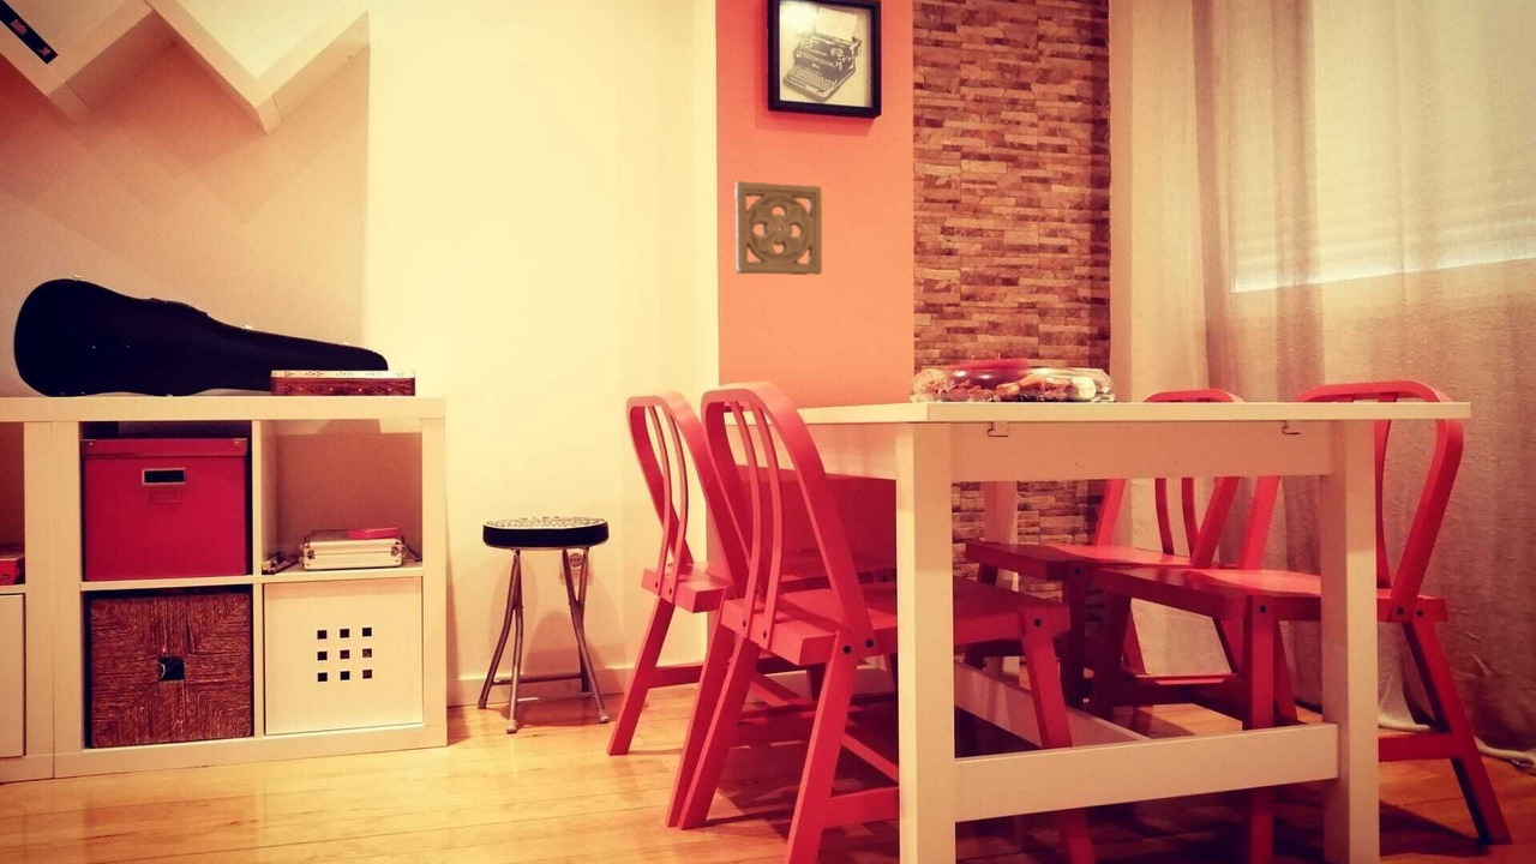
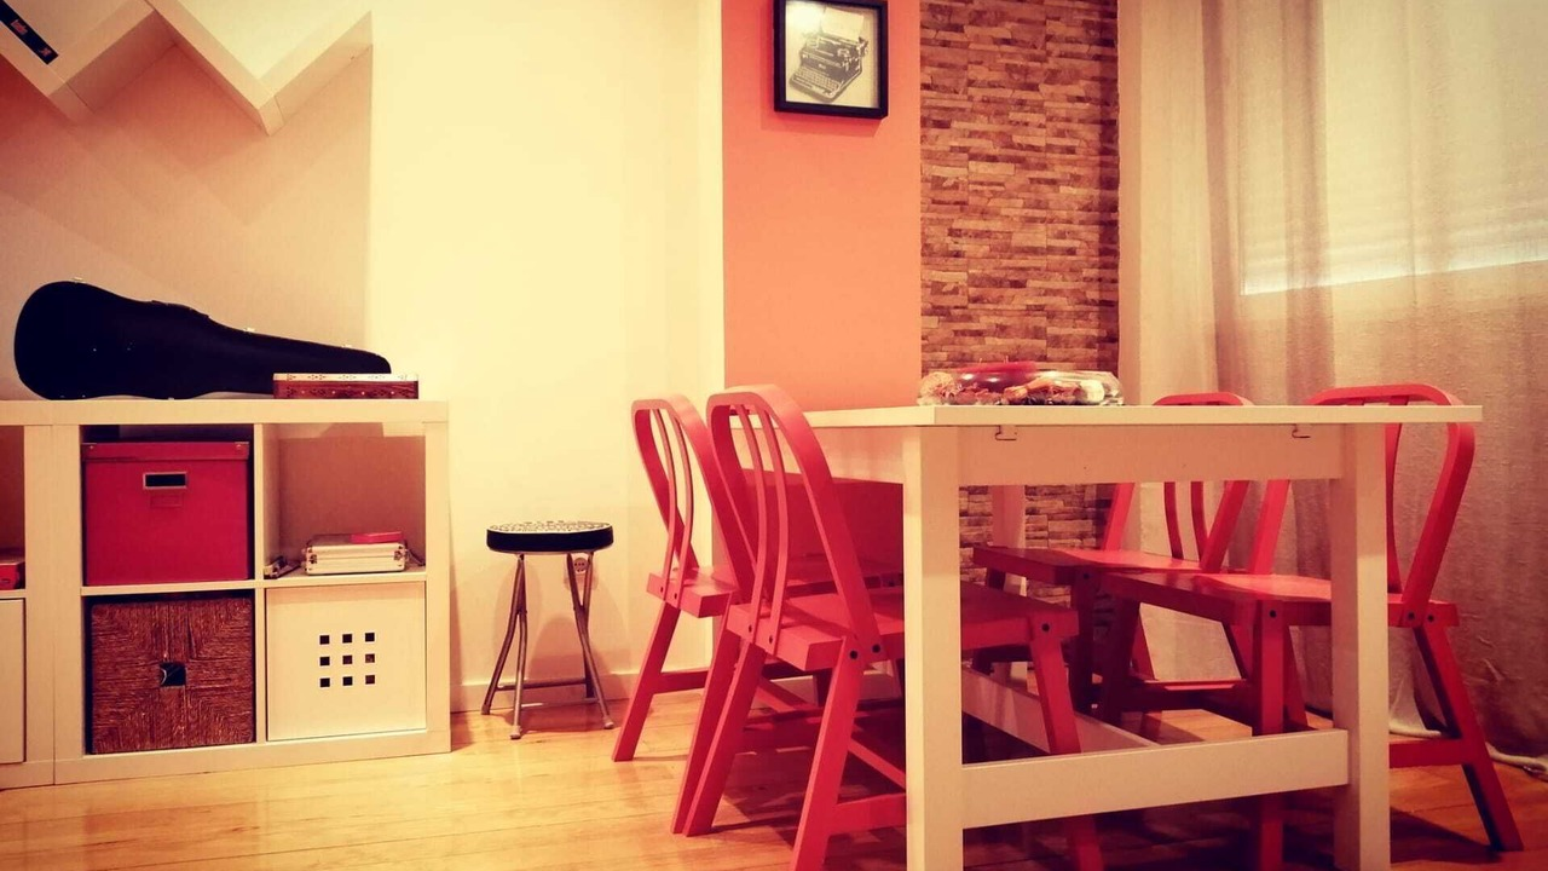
- wall ornament [733,180,823,277]
